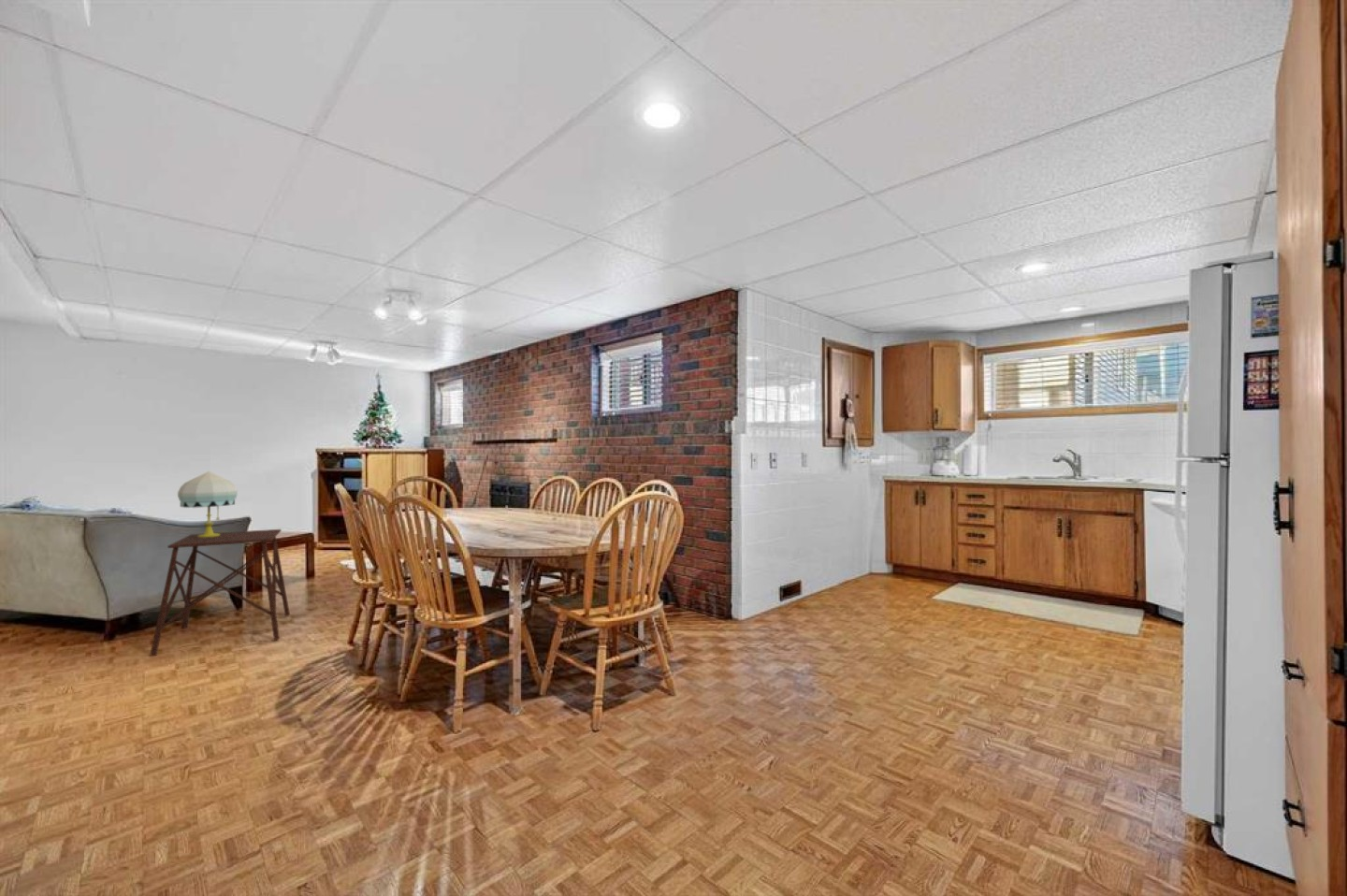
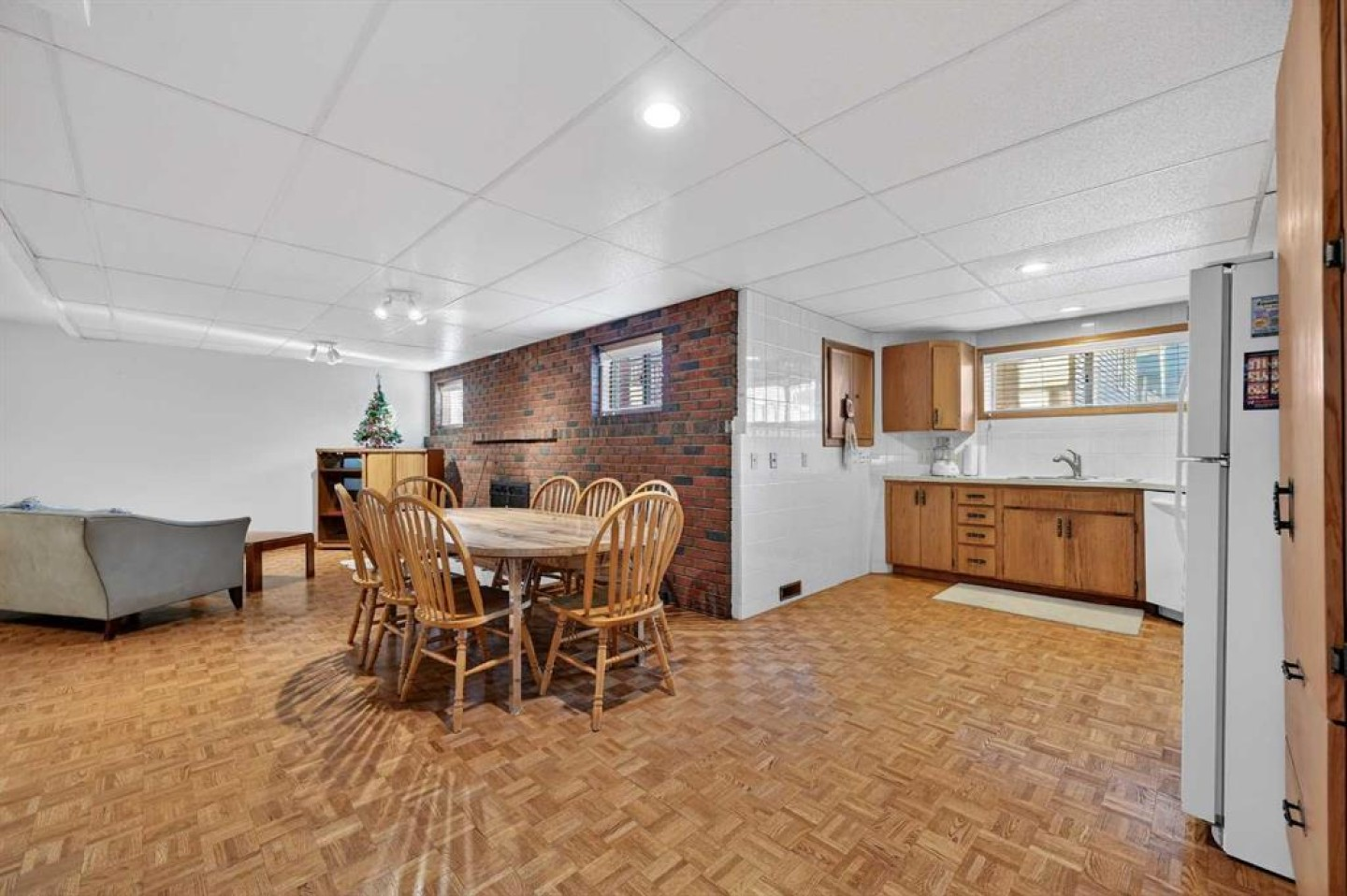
- side table [149,528,291,658]
- table lamp [177,470,239,537]
